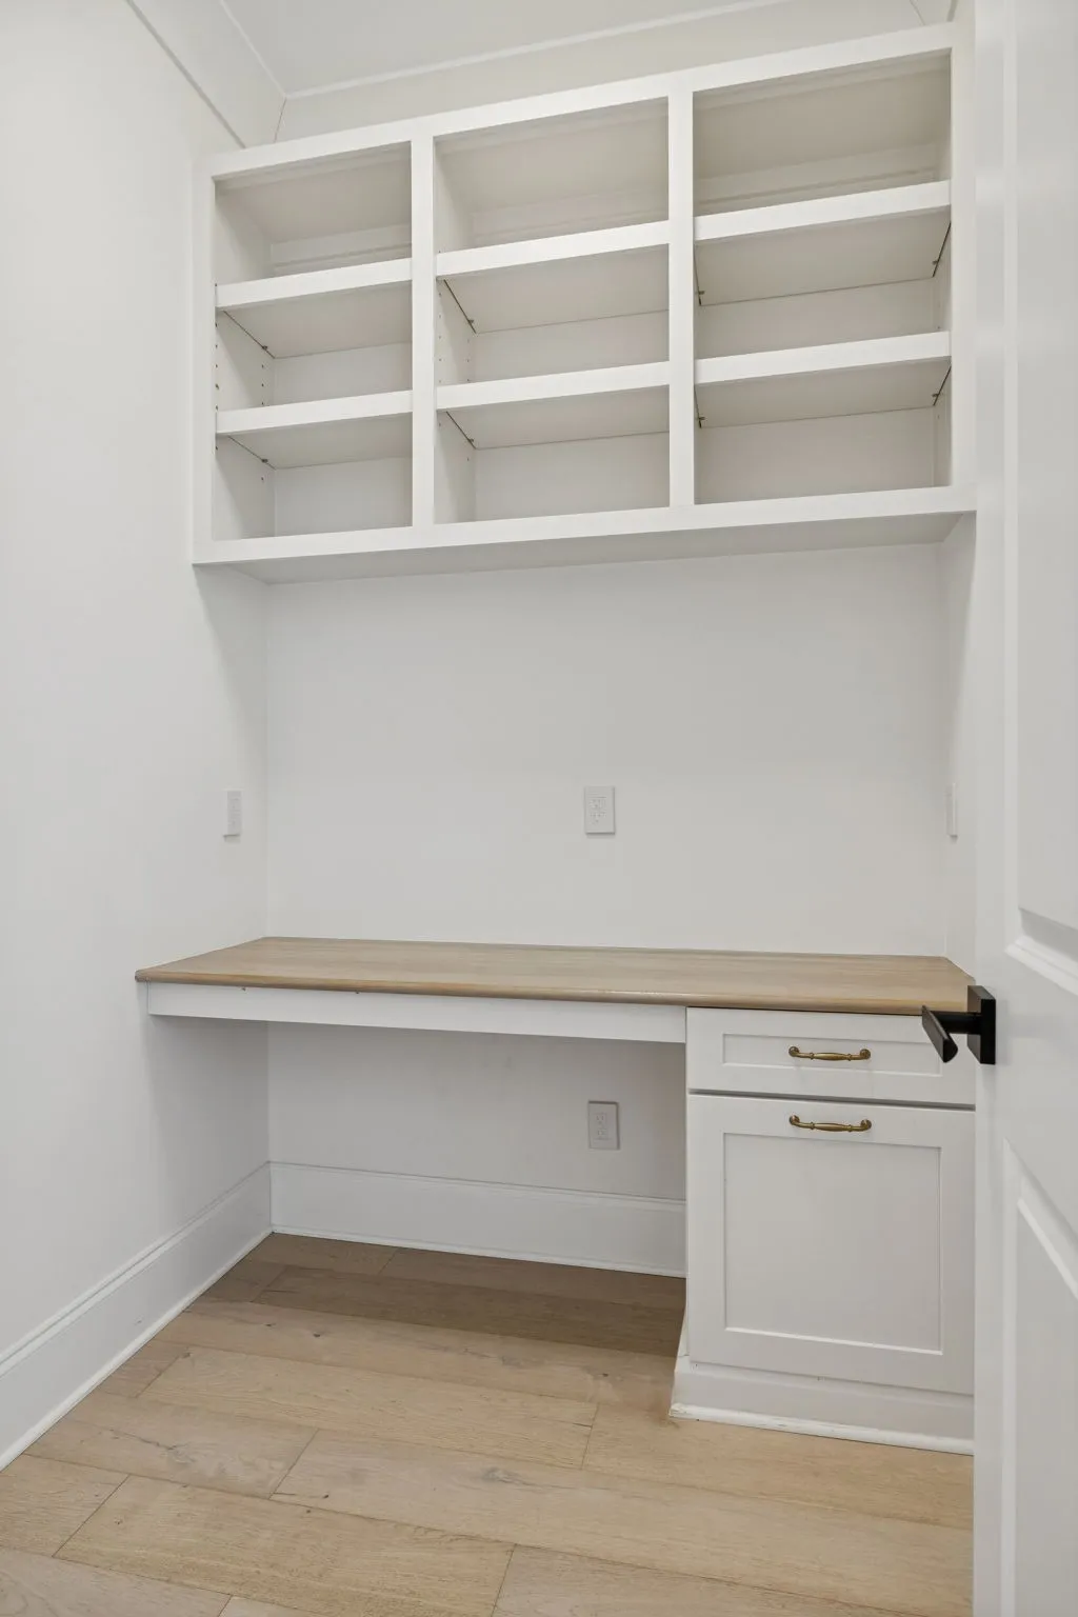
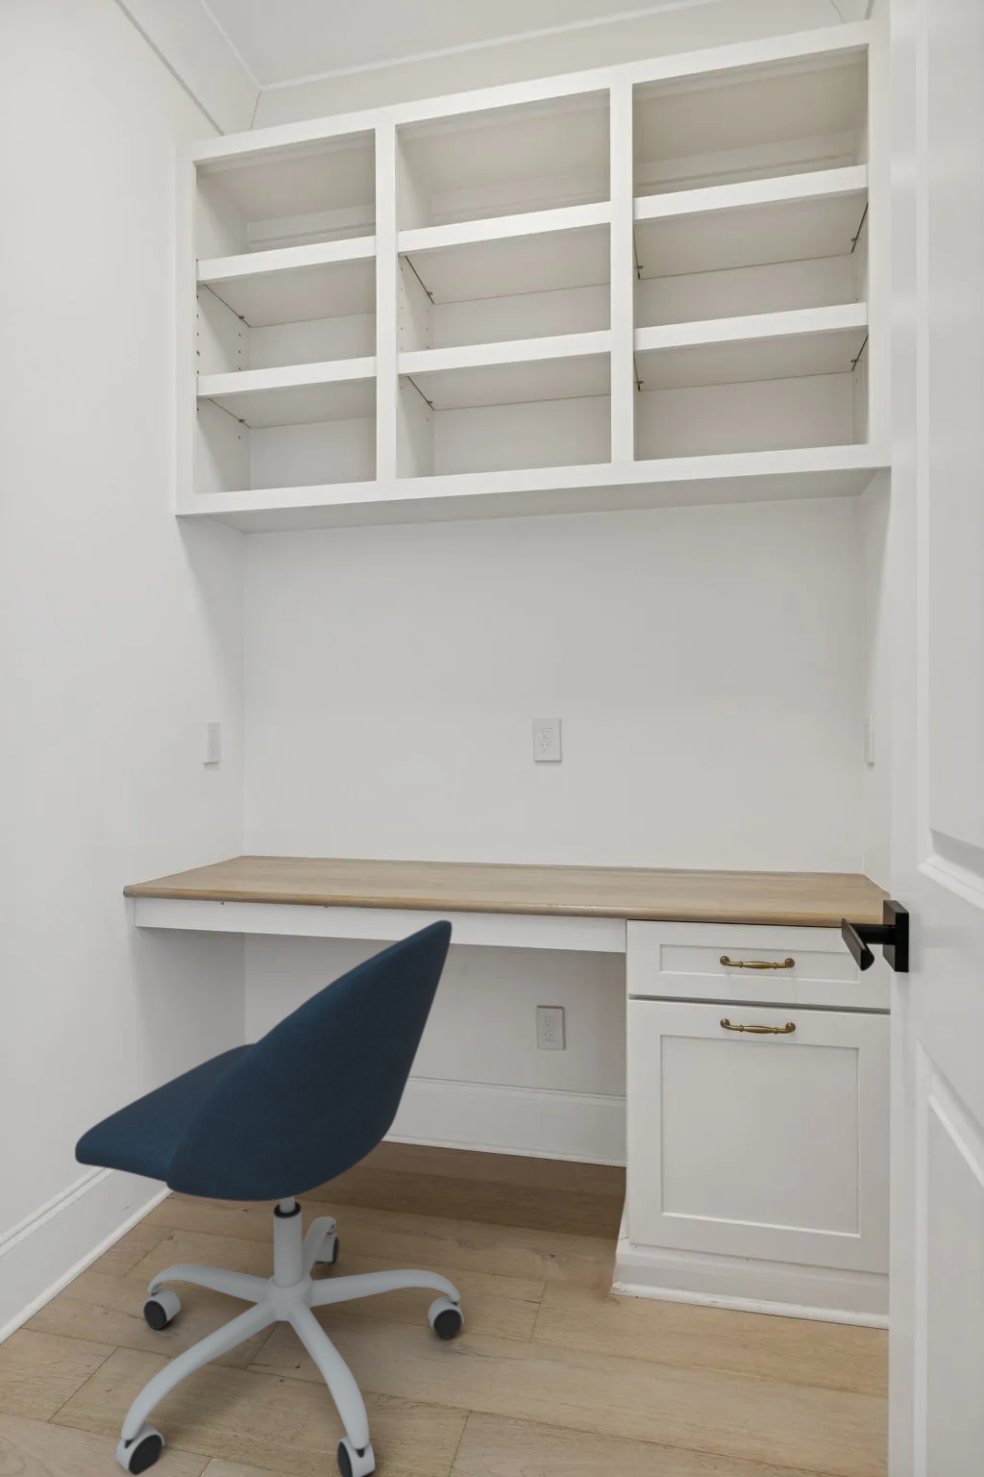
+ office chair [74,920,465,1477]
